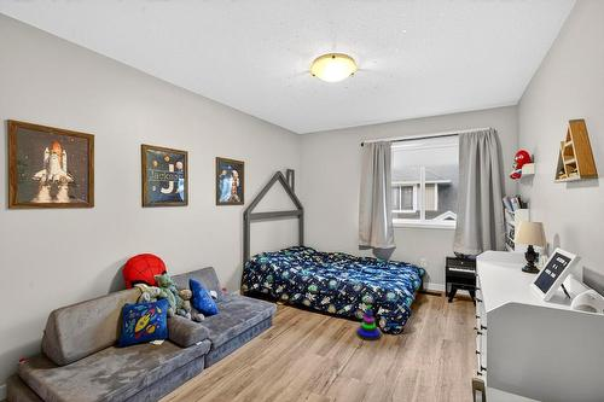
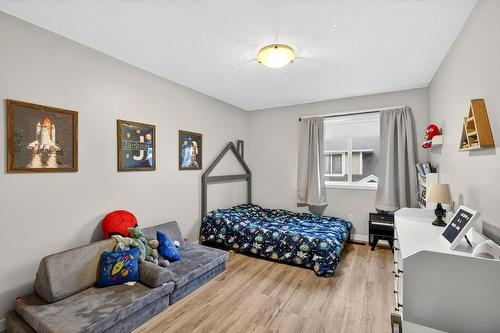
- stacking toy [355,298,383,342]
